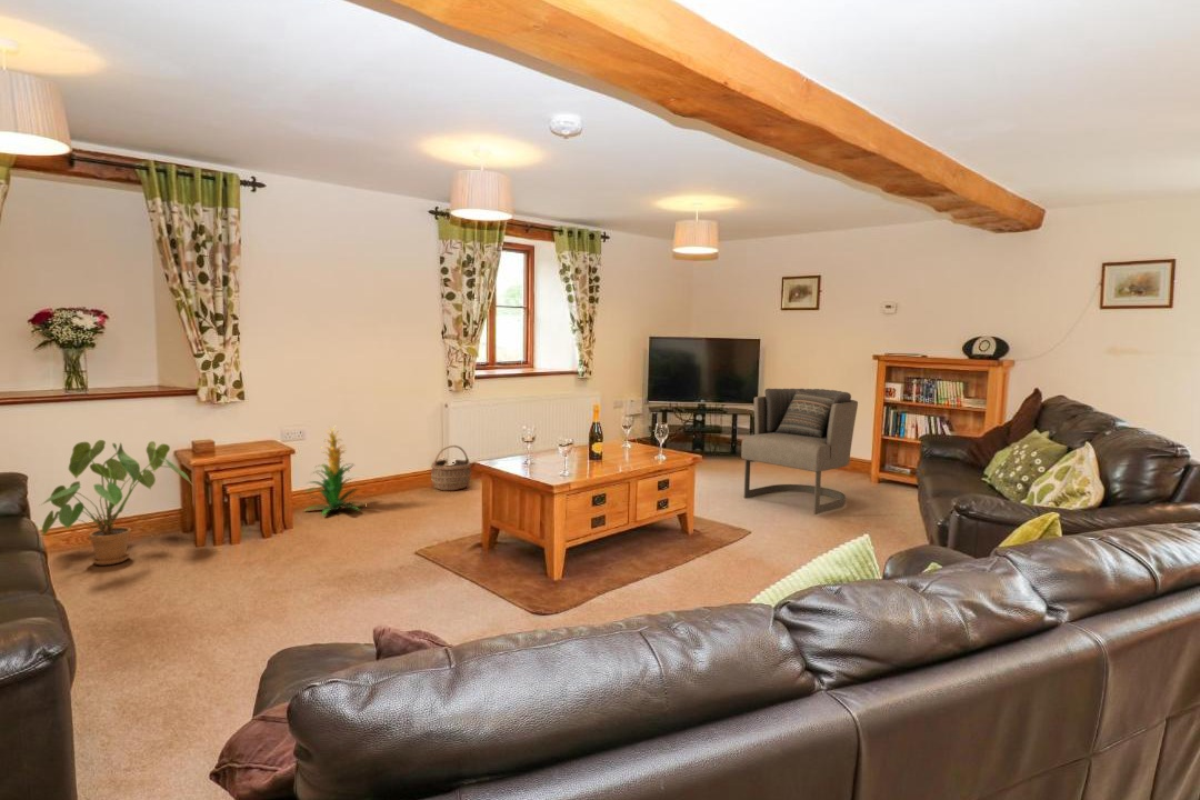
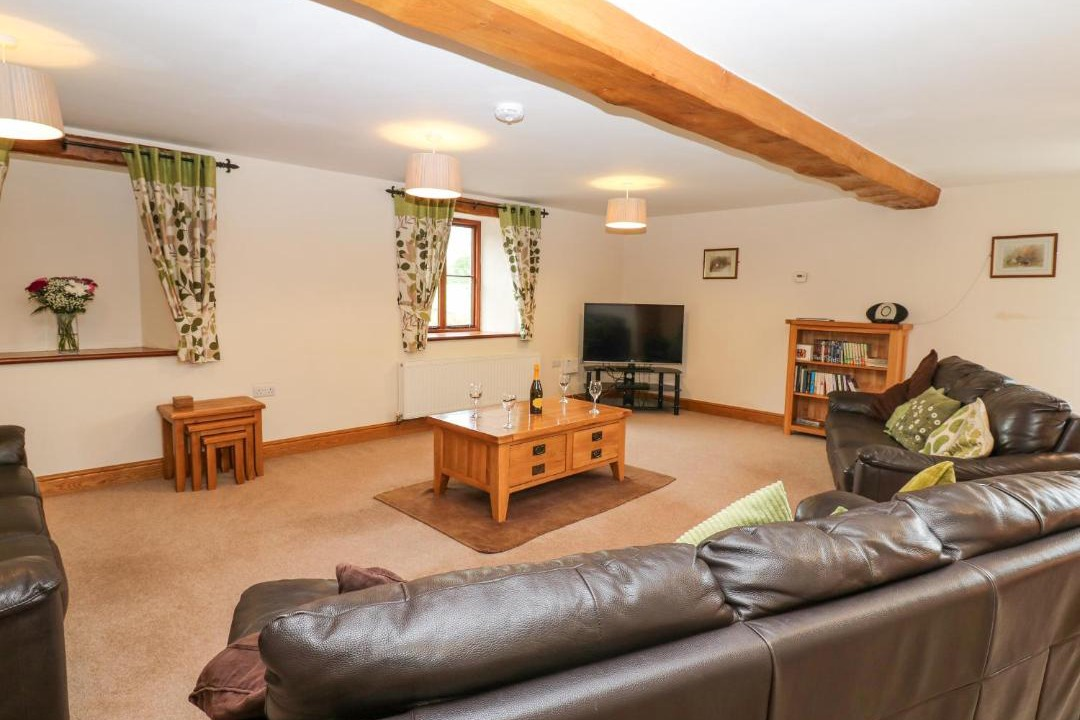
- indoor plant [302,424,364,517]
- armchair [740,388,859,516]
- wicker basket [430,444,472,491]
- house plant [39,439,193,566]
